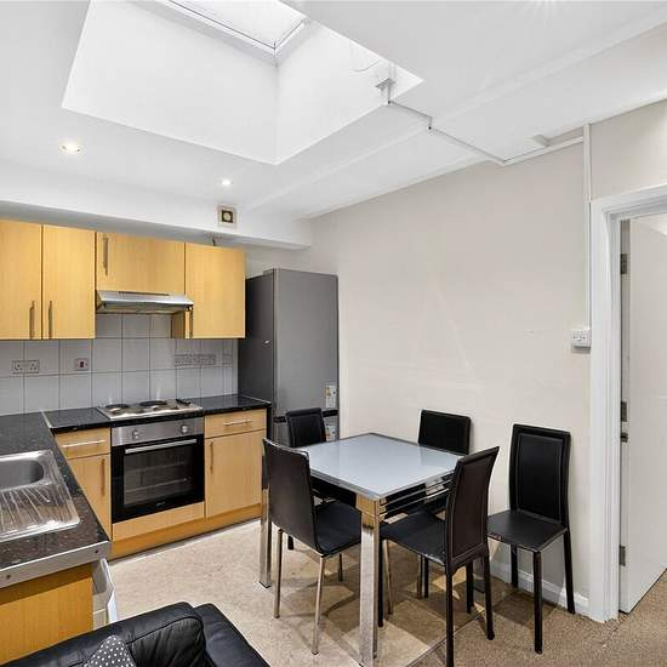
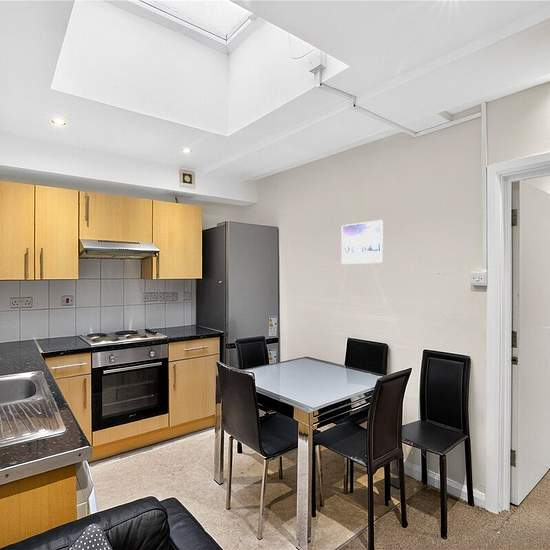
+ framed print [341,219,385,265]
